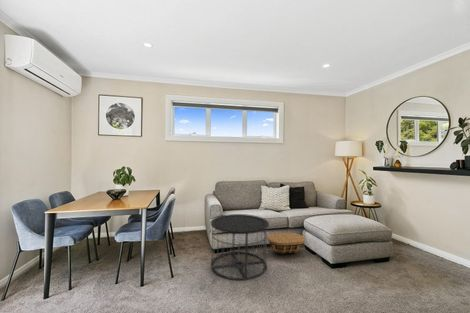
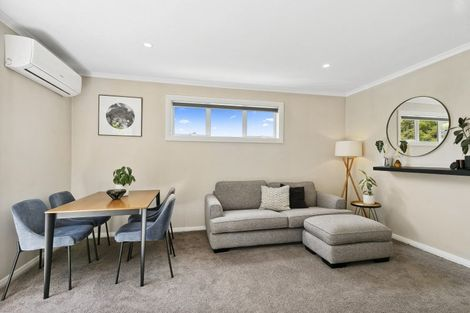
- side table [210,213,270,281]
- basket [267,232,306,254]
